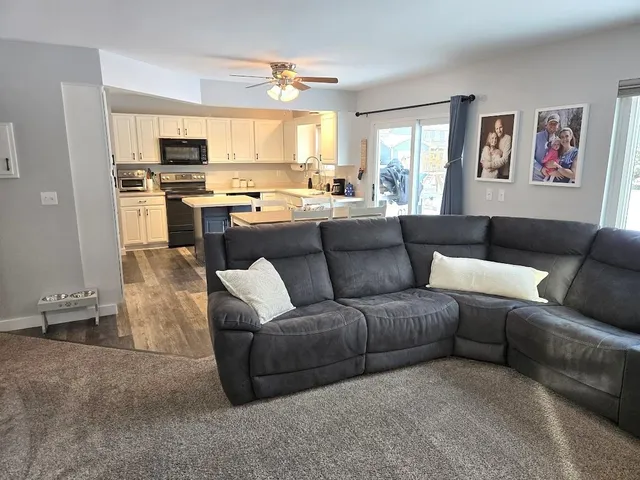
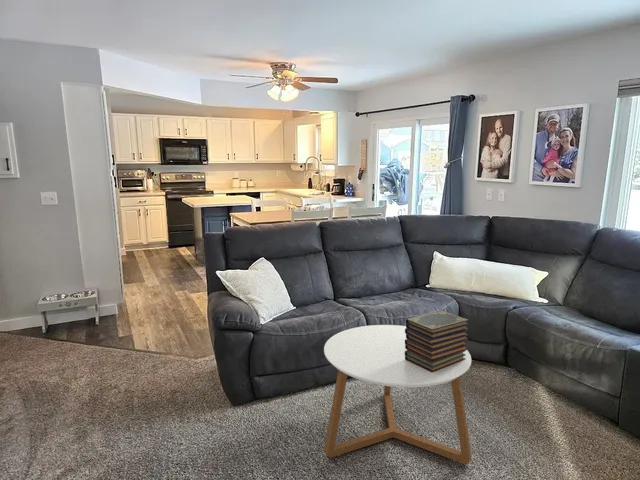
+ coffee table [323,324,472,465]
+ book stack [405,310,470,373]
